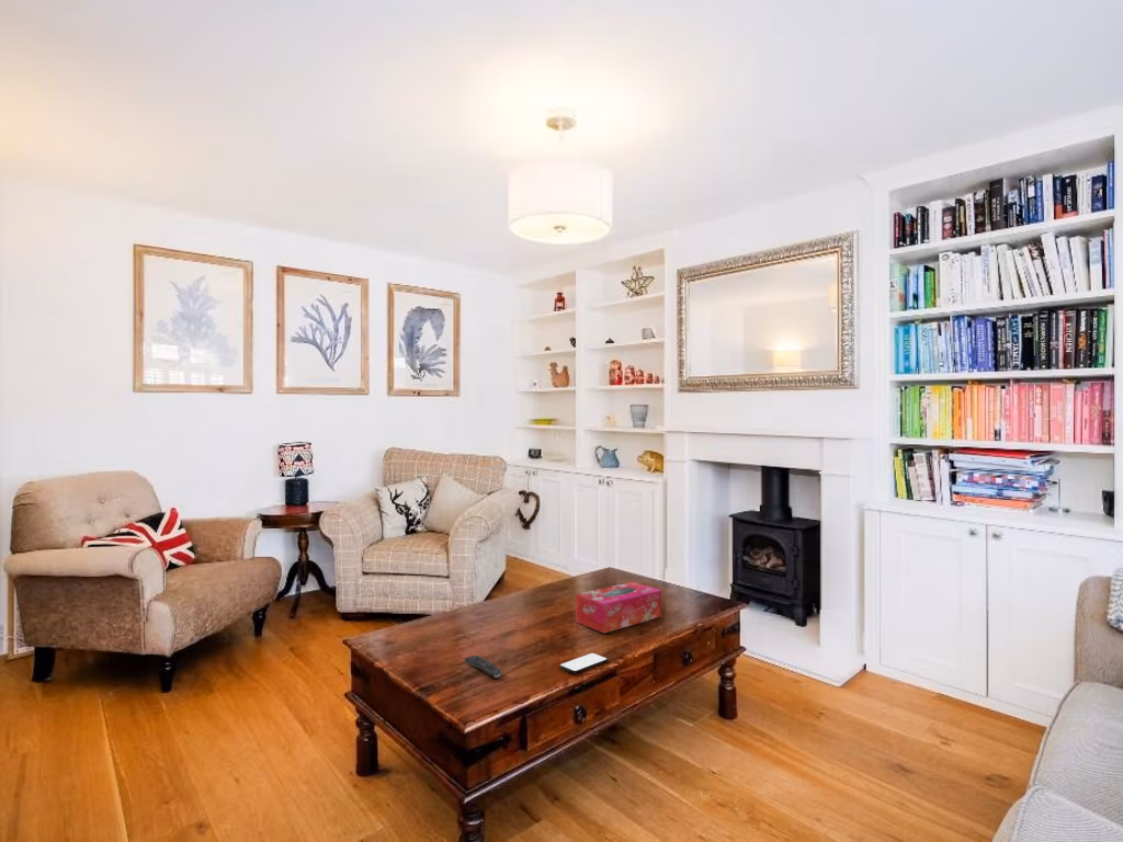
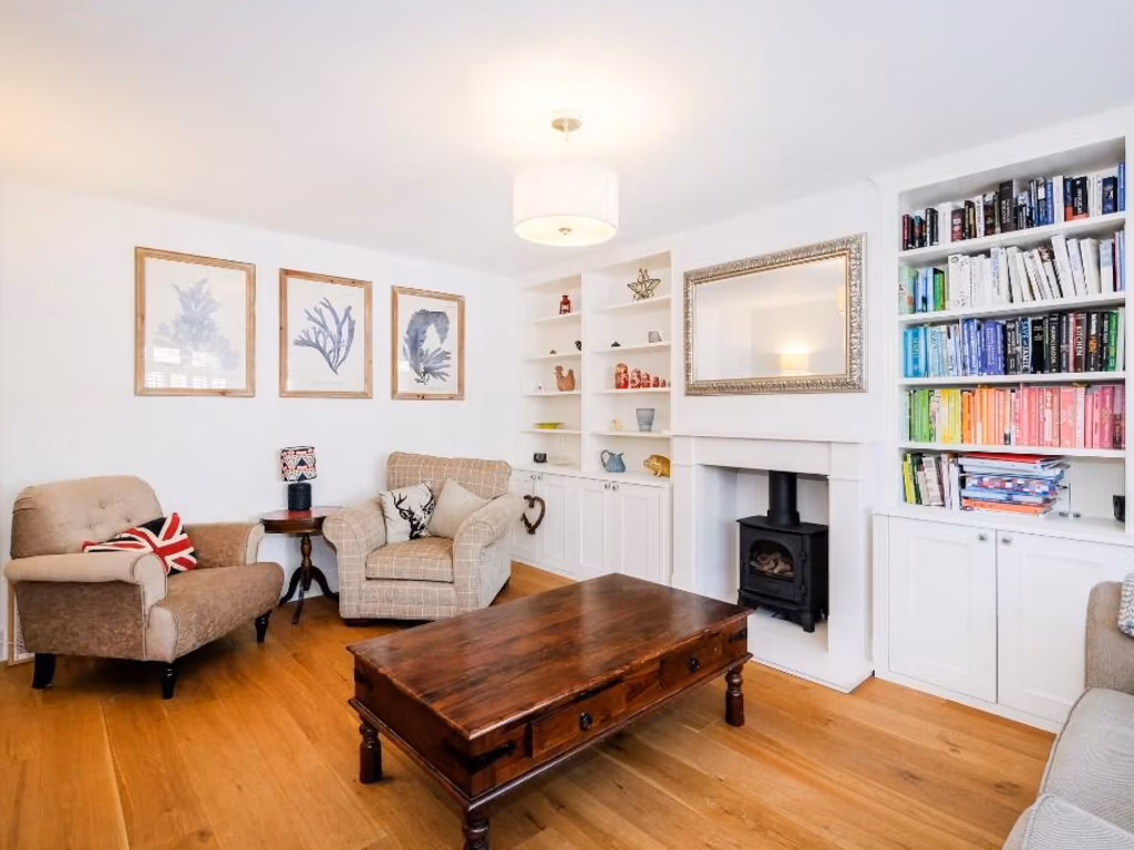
- remote control [464,655,502,679]
- smartphone [558,652,609,674]
- tissue box [575,581,662,635]
